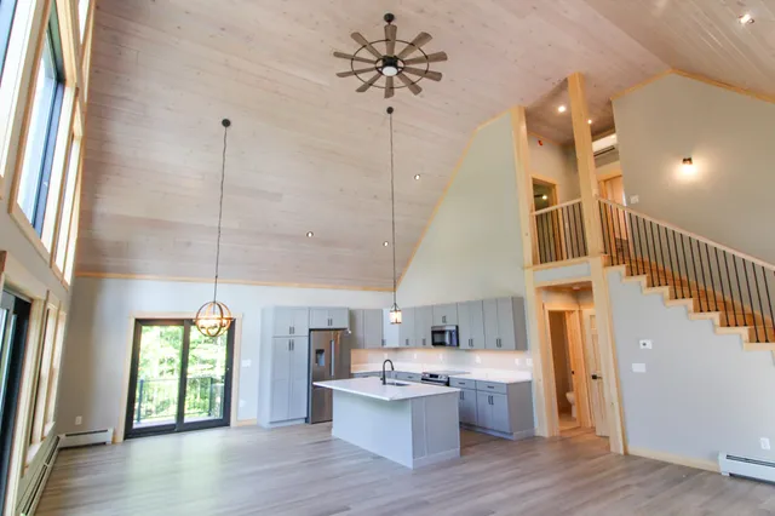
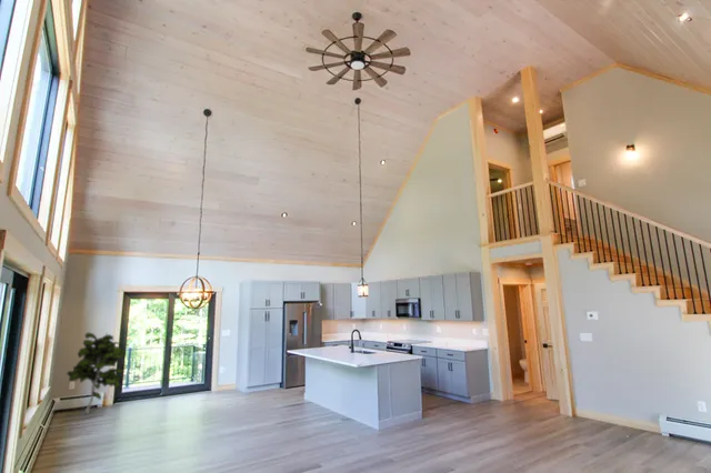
+ indoor plant [66,331,127,415]
